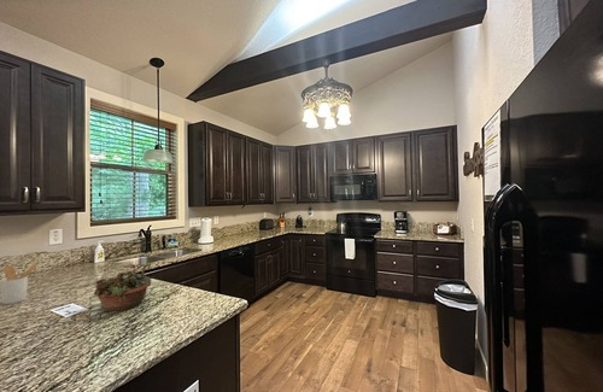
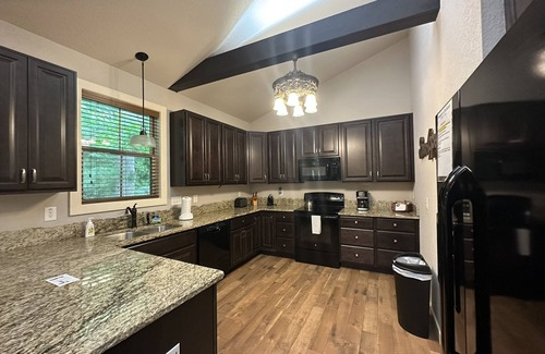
- succulent planter [93,262,154,312]
- utensil holder [0,263,40,305]
